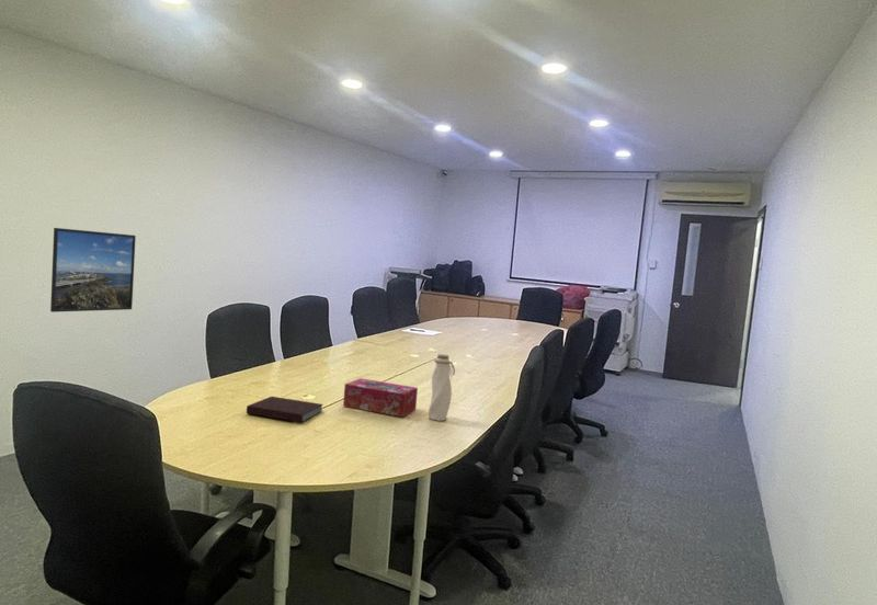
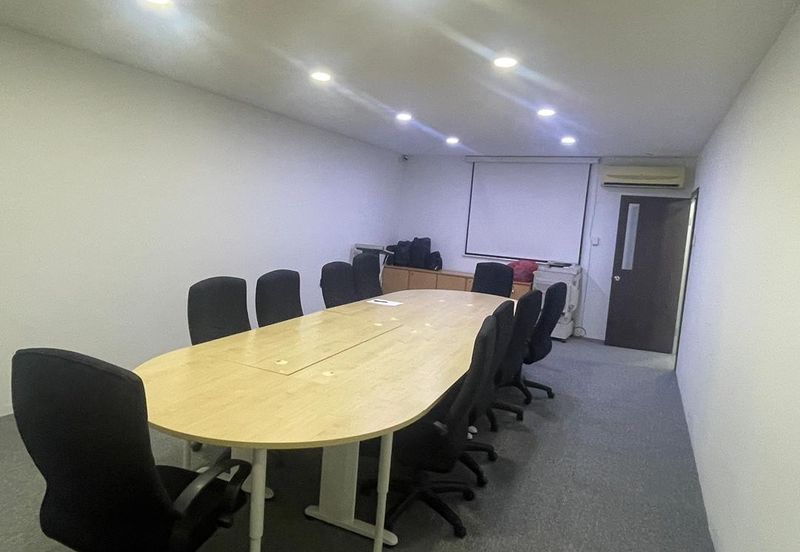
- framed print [49,227,137,313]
- tissue box [342,377,419,418]
- notebook [246,396,323,423]
- water bottle [428,353,456,422]
